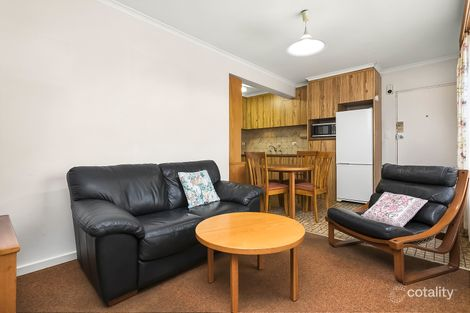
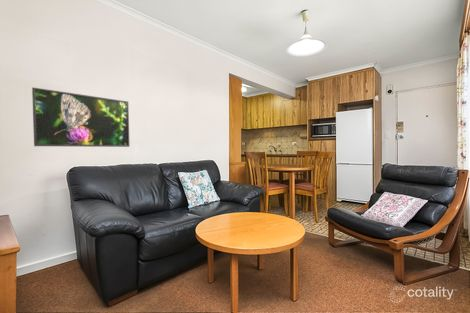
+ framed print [31,87,130,148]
